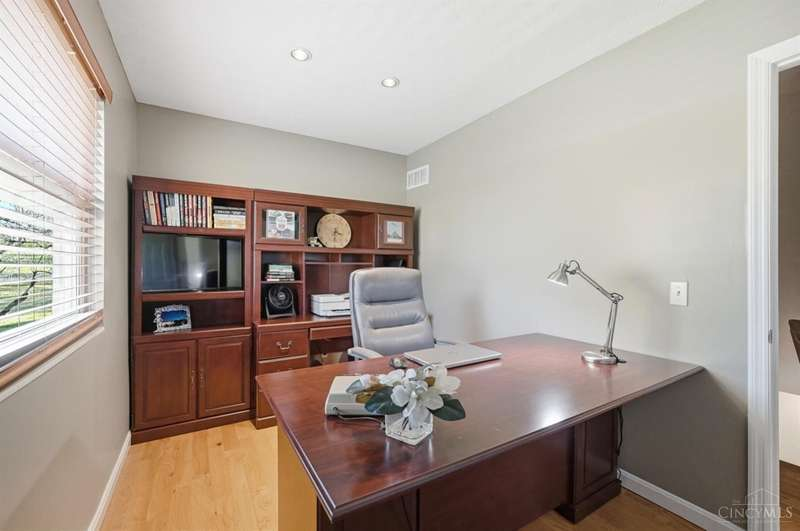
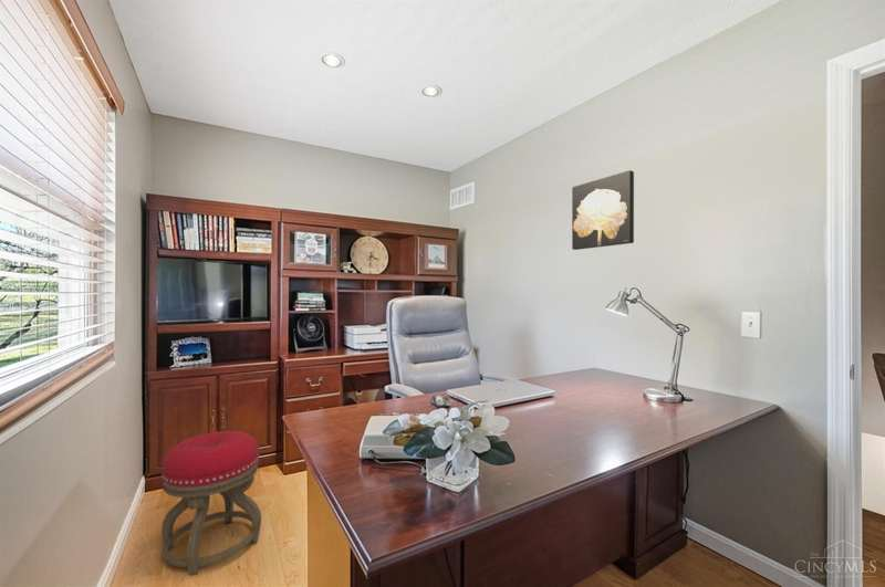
+ stool [160,430,262,576]
+ wall art [571,169,635,251]
